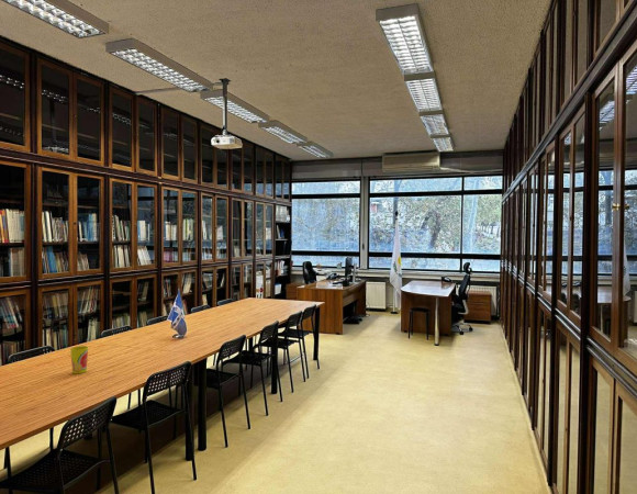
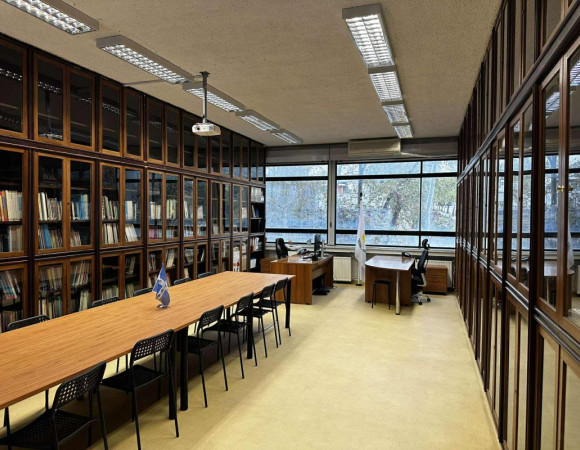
- cup [69,345,89,374]
